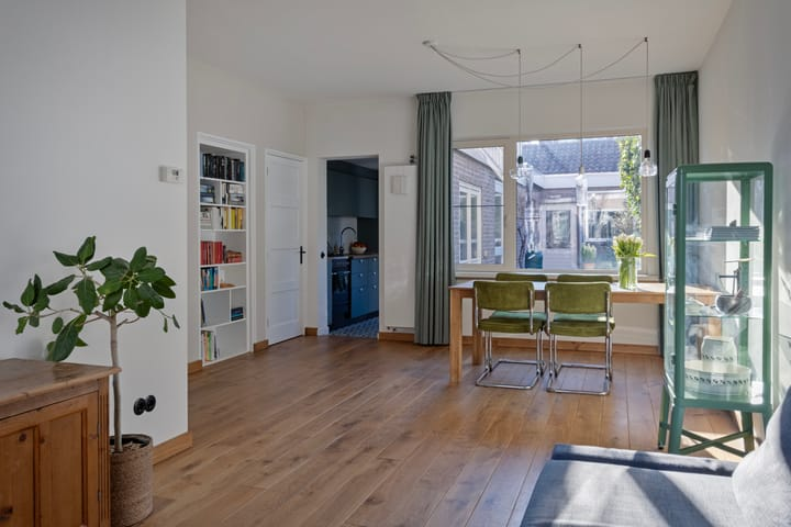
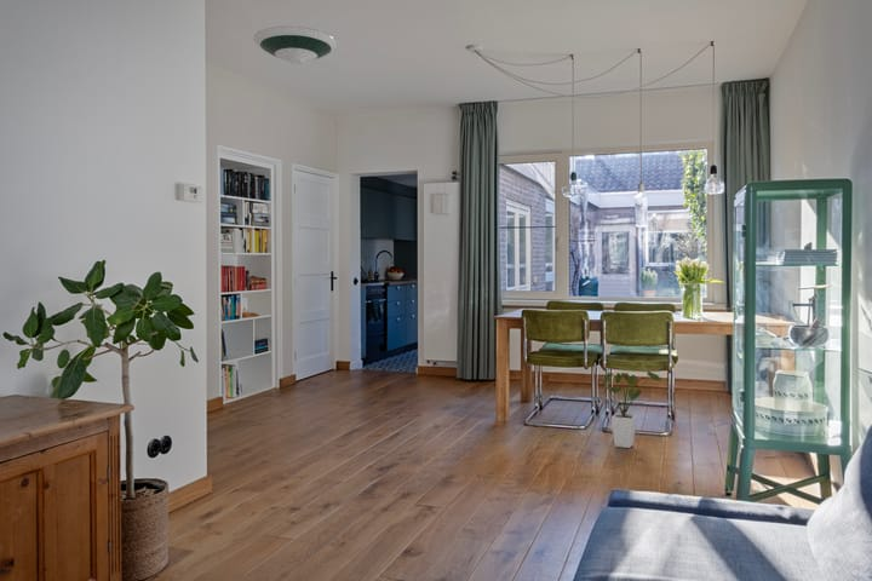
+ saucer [252,25,339,65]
+ house plant [603,369,662,449]
